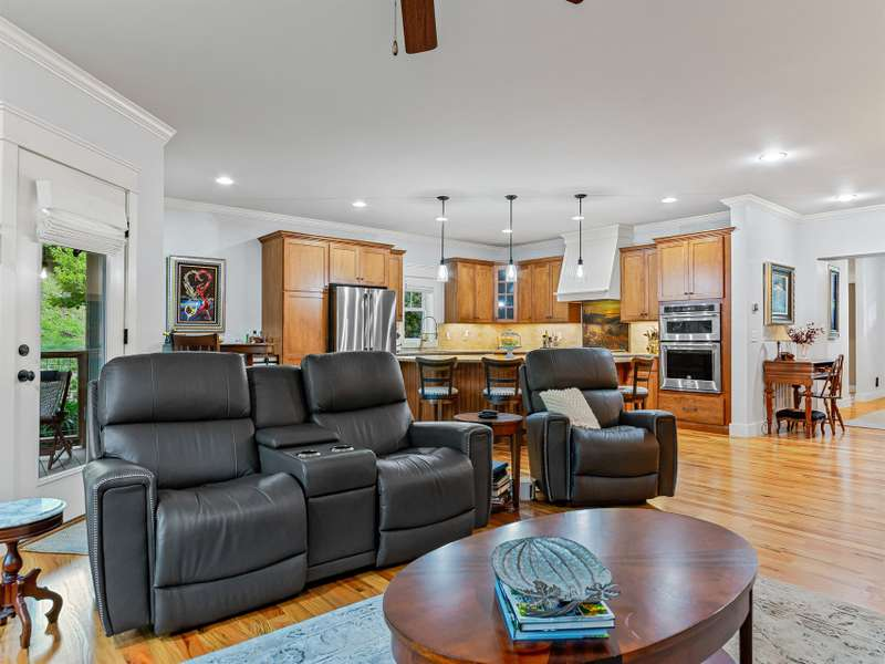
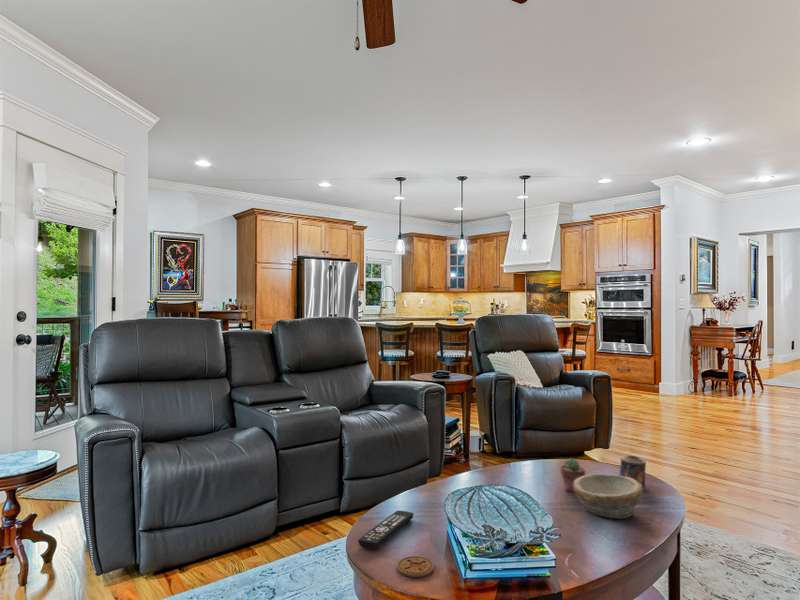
+ candle [619,455,647,491]
+ remote control [357,509,415,550]
+ bowl [573,472,644,520]
+ potted succulent [559,457,586,493]
+ coaster [396,555,435,578]
